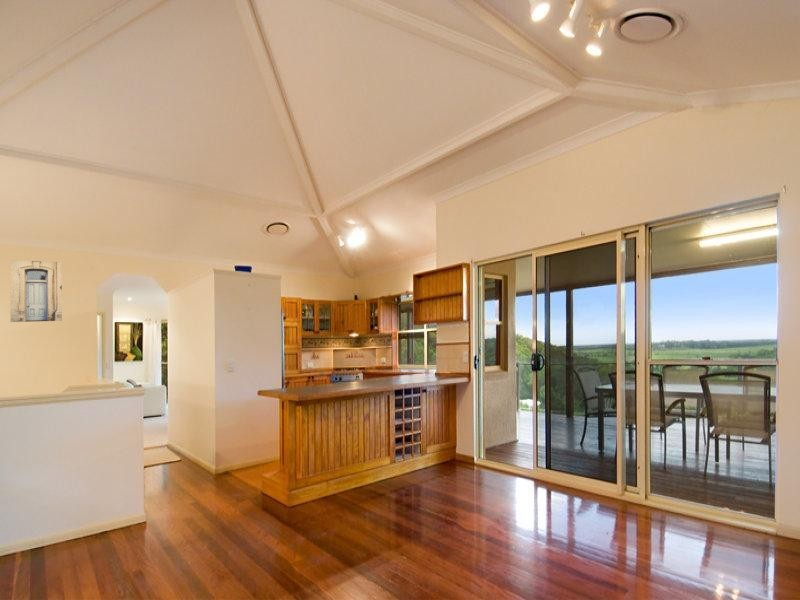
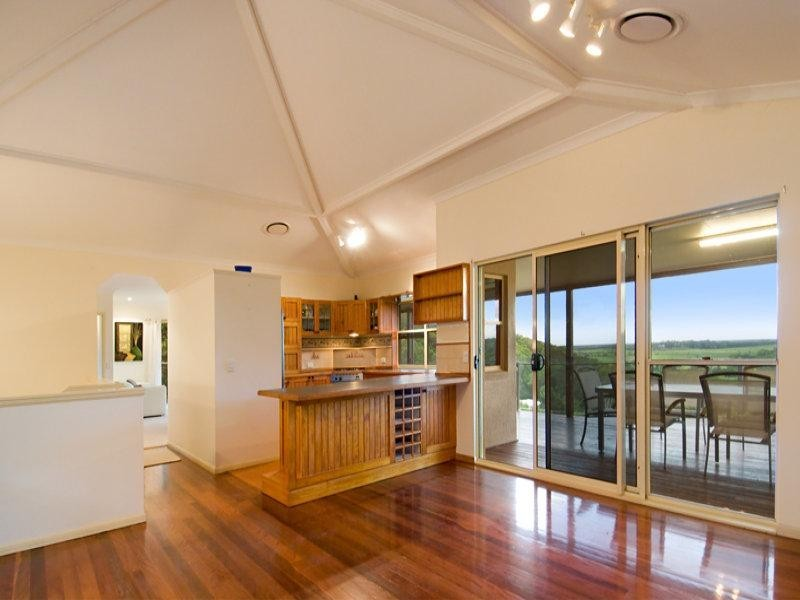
- wall art [9,259,63,323]
